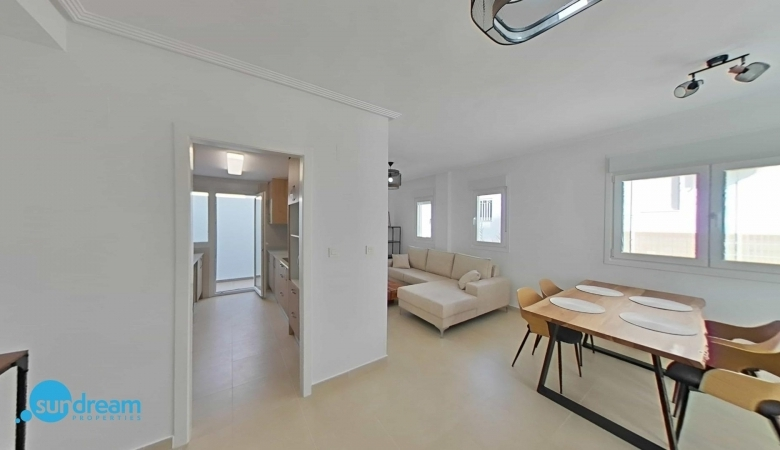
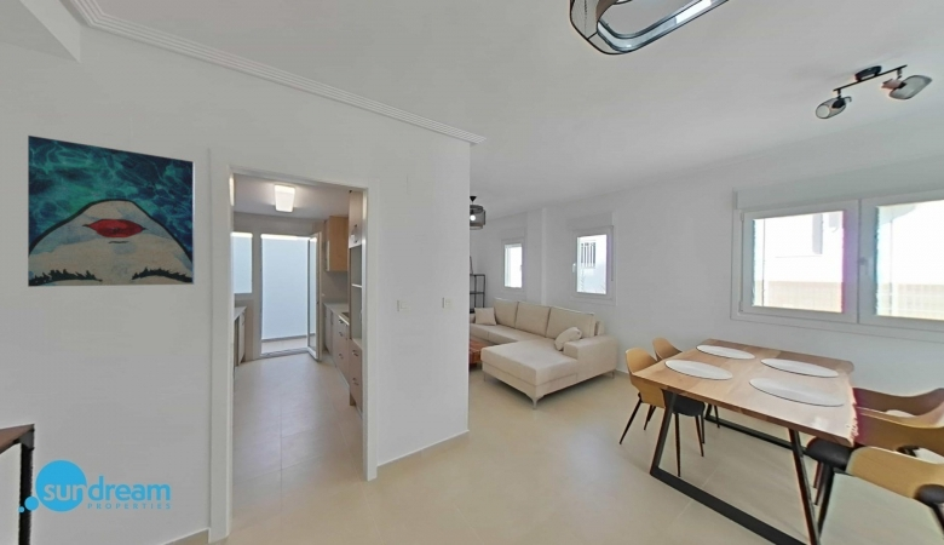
+ wall art [27,134,196,288]
